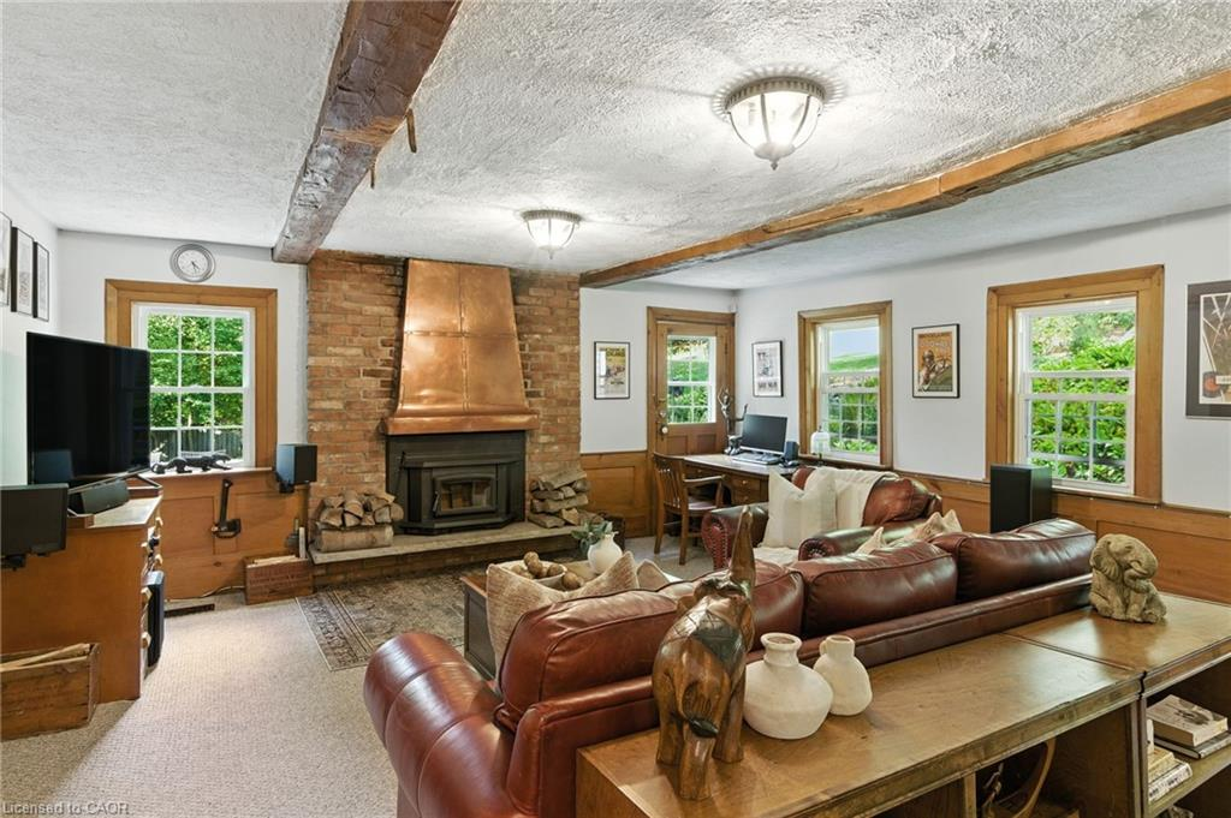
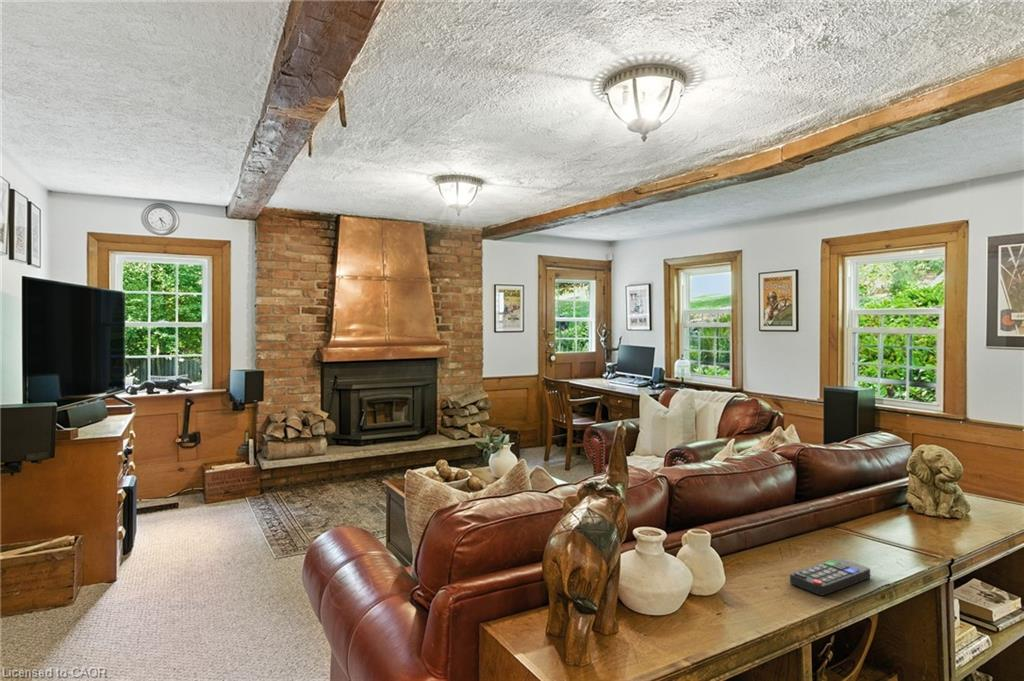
+ remote control [789,557,871,596]
